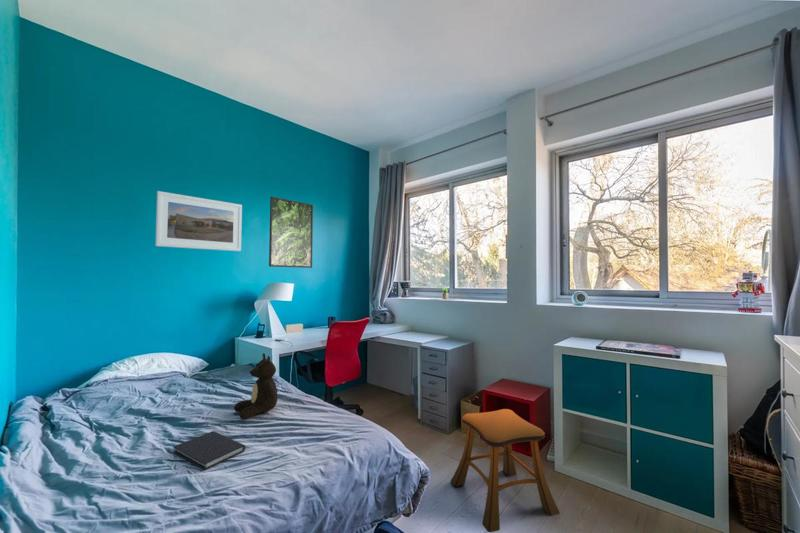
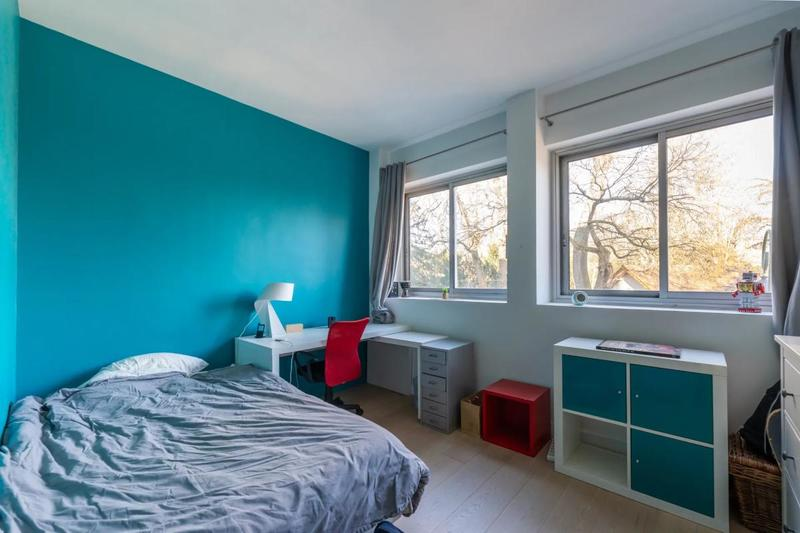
- teddy bear [233,352,279,420]
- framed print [154,190,243,252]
- stool [450,408,561,533]
- diary [173,430,246,471]
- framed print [268,195,314,269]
